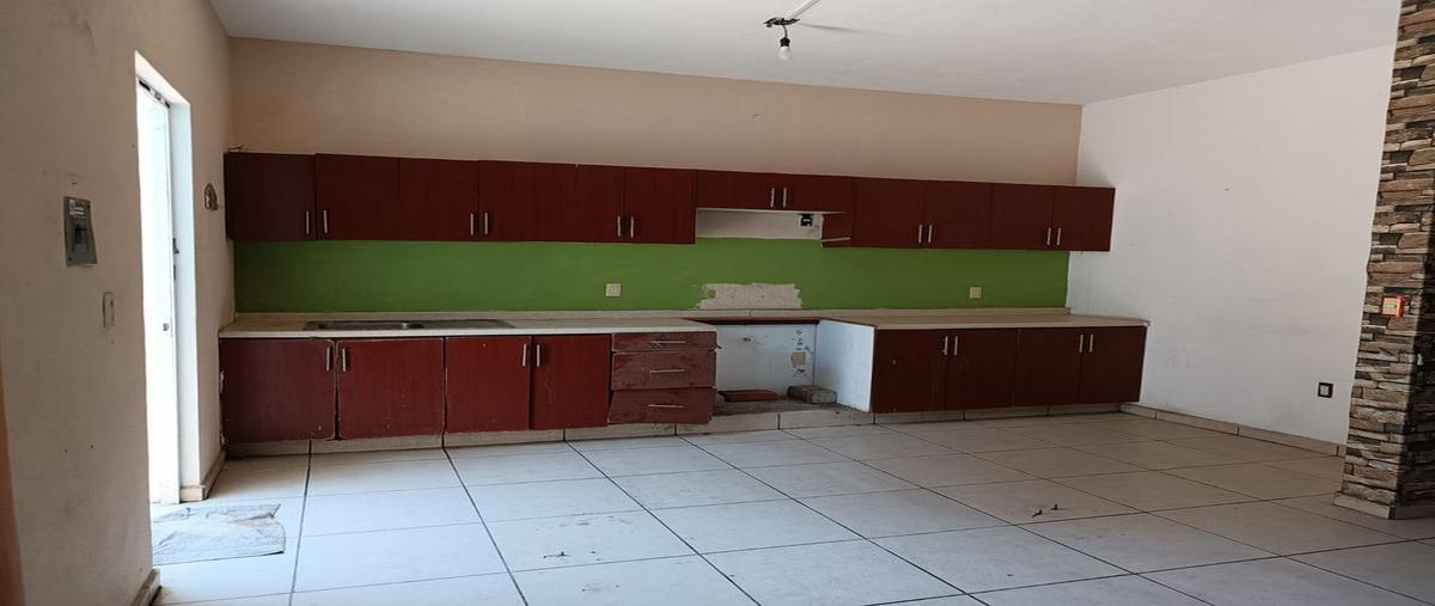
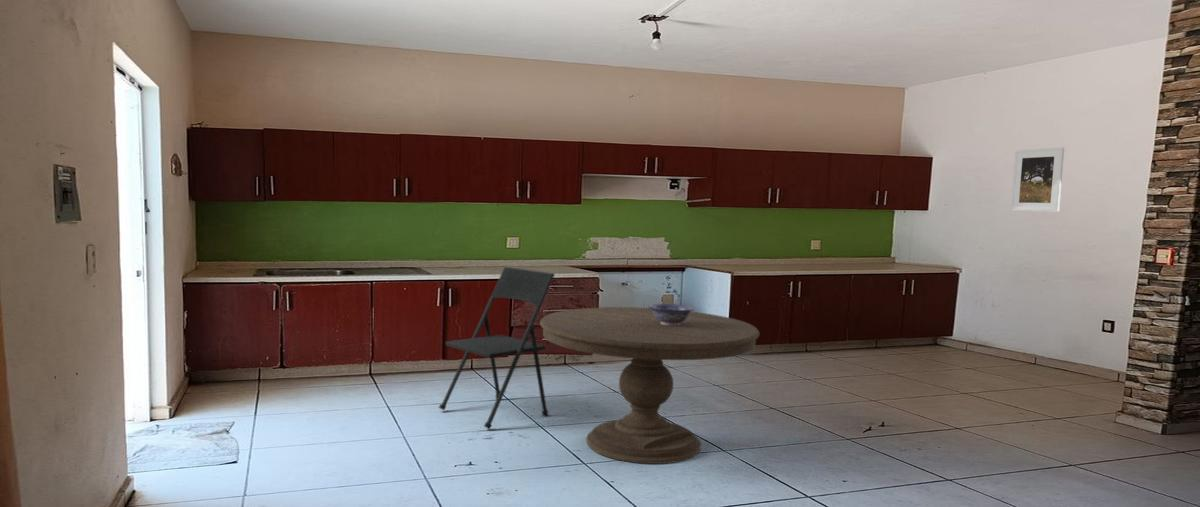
+ folding chair [438,265,556,430]
+ dining table [539,306,760,465]
+ decorative bowl [647,303,695,326]
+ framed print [1010,147,1065,213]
